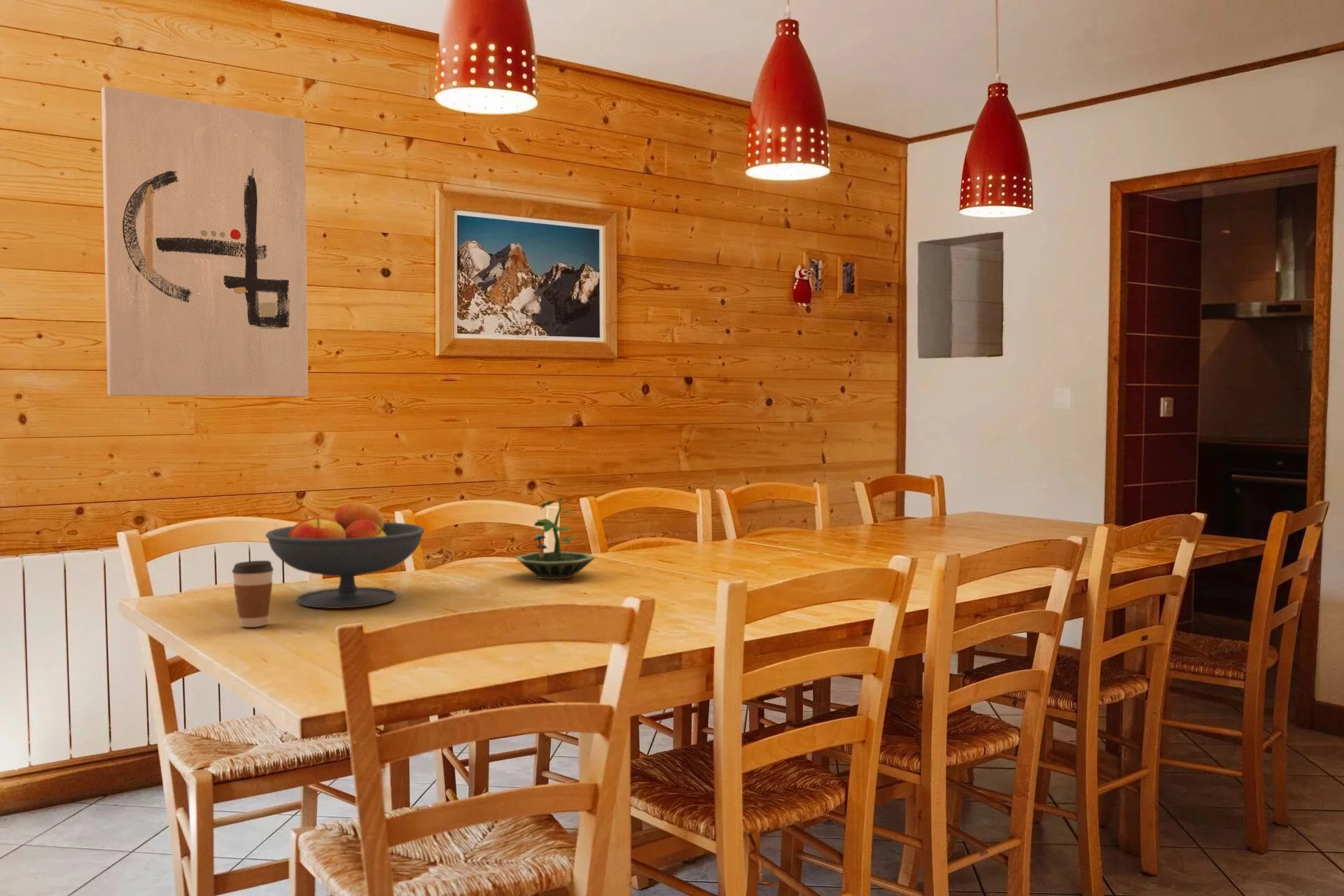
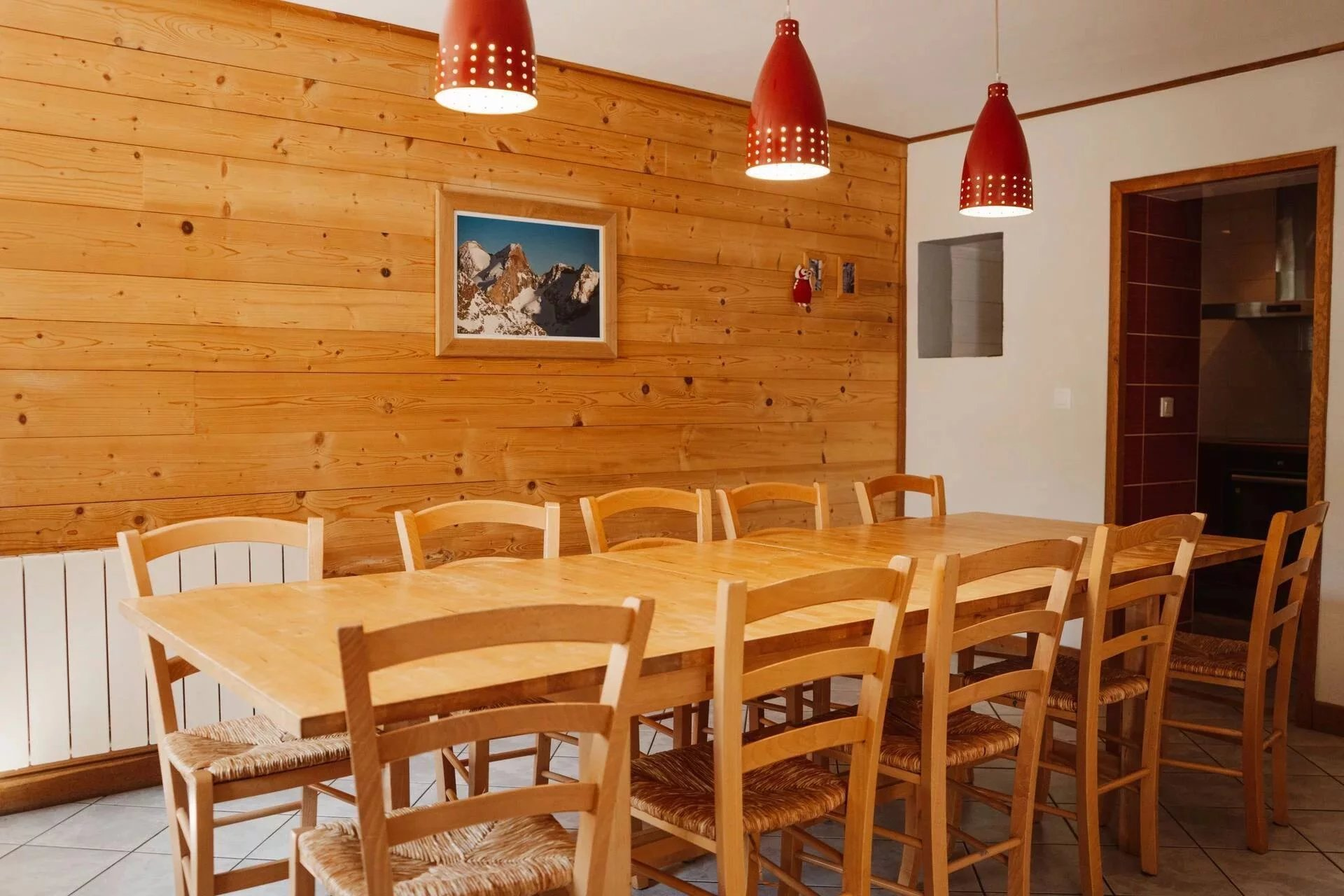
- terrarium [514,498,596,580]
- fruit bowl [265,500,426,609]
- coffee cup [231,560,274,628]
- wall art [101,85,309,398]
